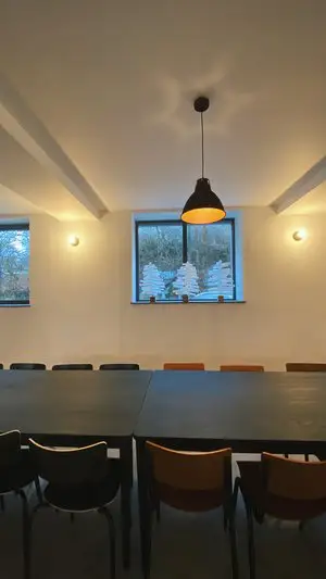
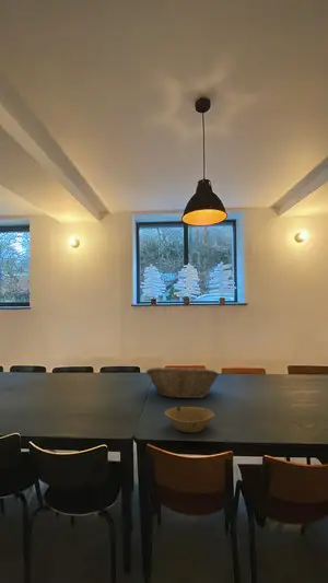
+ fruit basket [145,364,220,399]
+ bowl [164,406,215,433]
